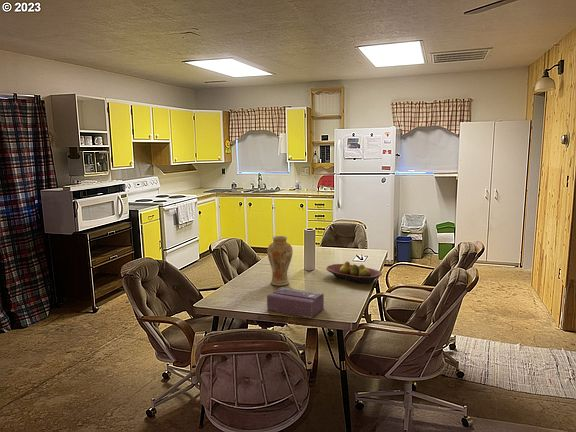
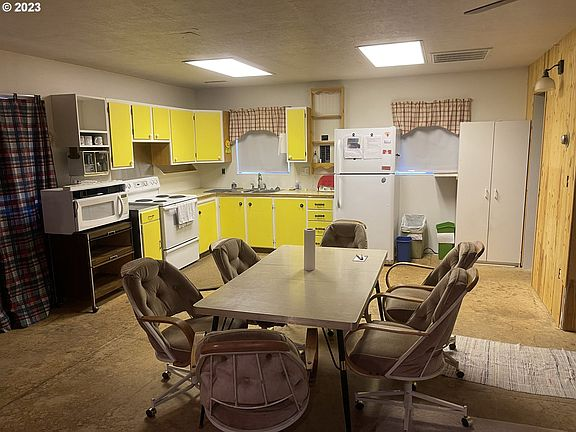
- vase [266,235,294,287]
- fruit bowl [325,260,383,285]
- tissue box [266,286,325,319]
